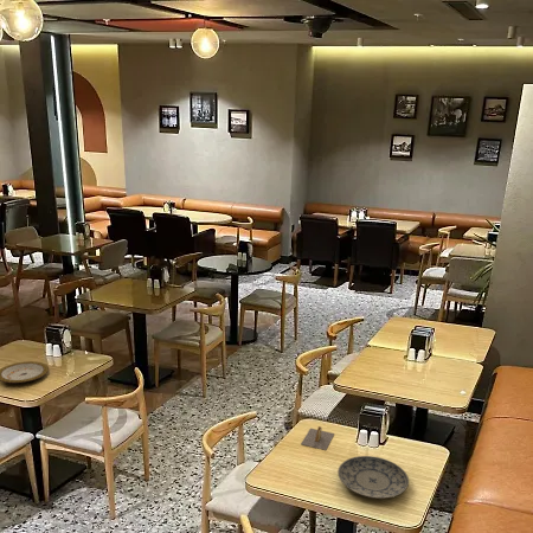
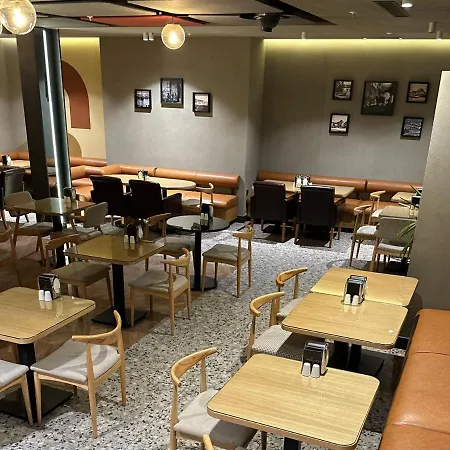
- plate [336,455,410,500]
- napkin holder [300,425,335,451]
- plate [0,360,50,384]
